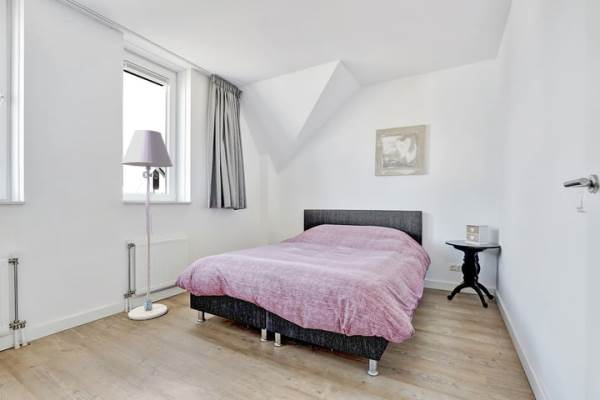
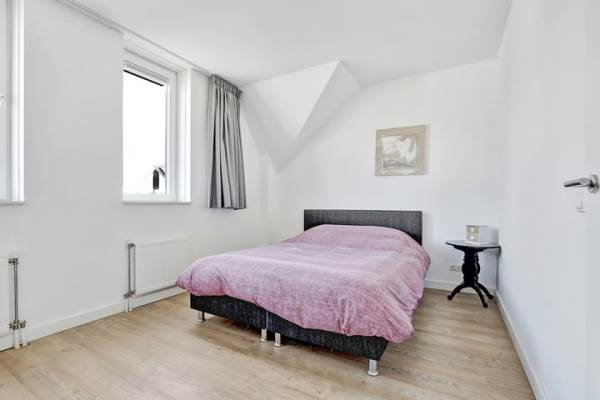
- floor lamp [120,129,174,321]
